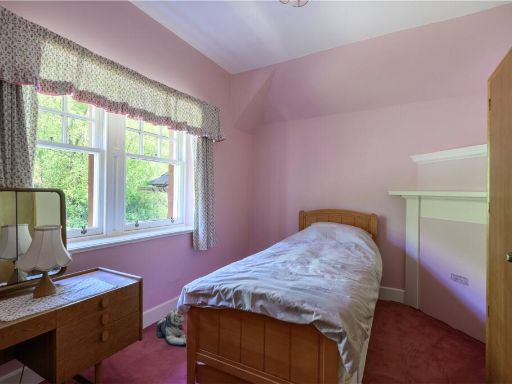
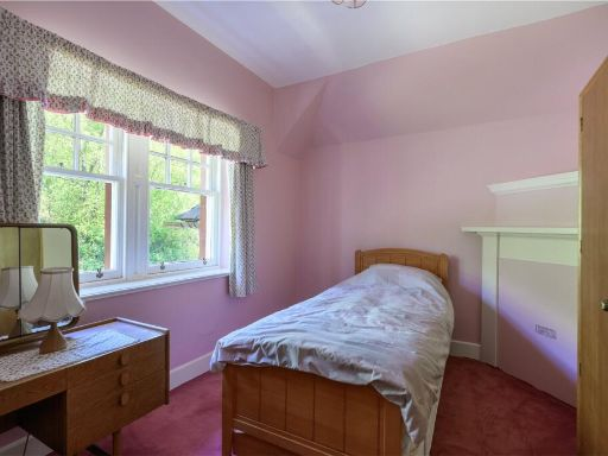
- plush toy [155,308,187,347]
